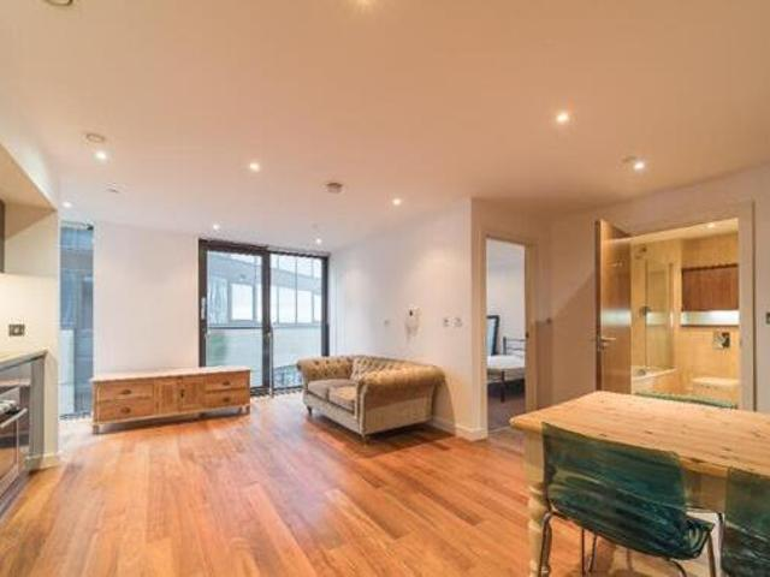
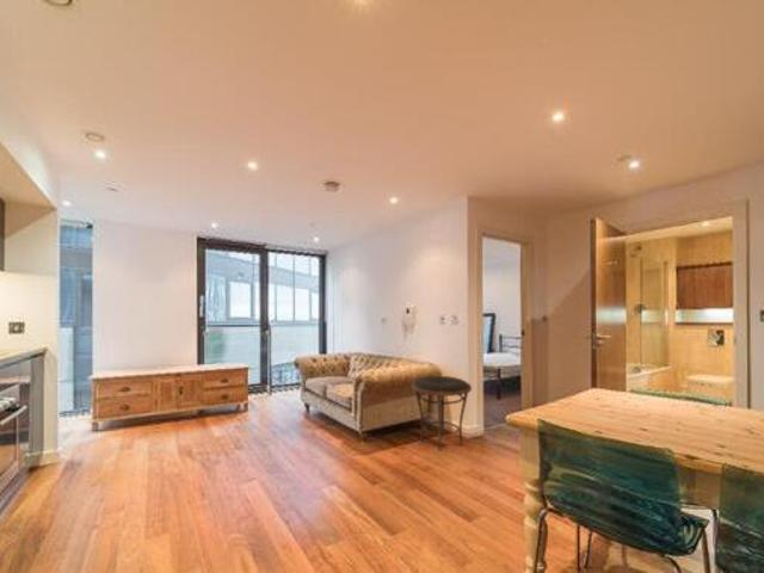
+ side table [411,375,473,452]
